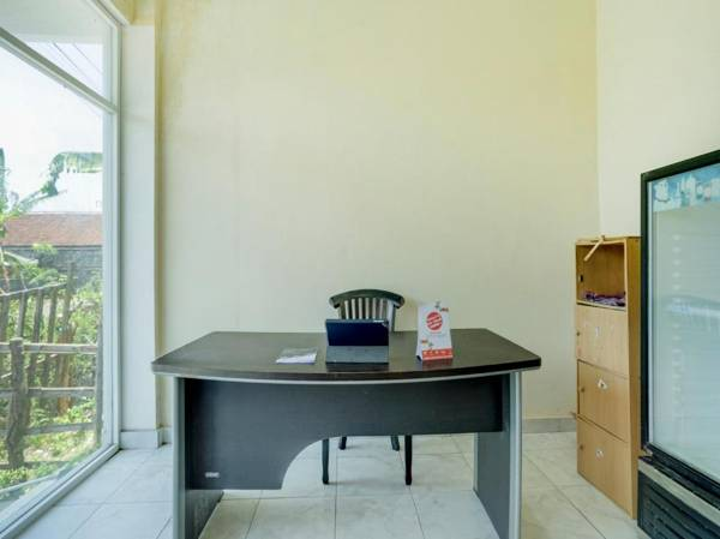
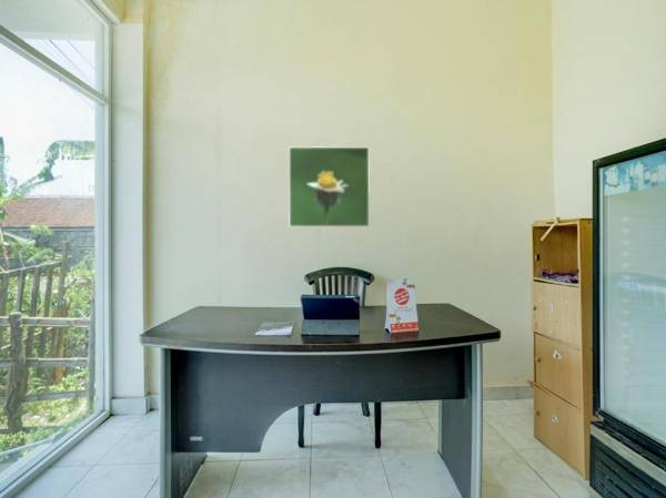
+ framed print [287,145,371,228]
